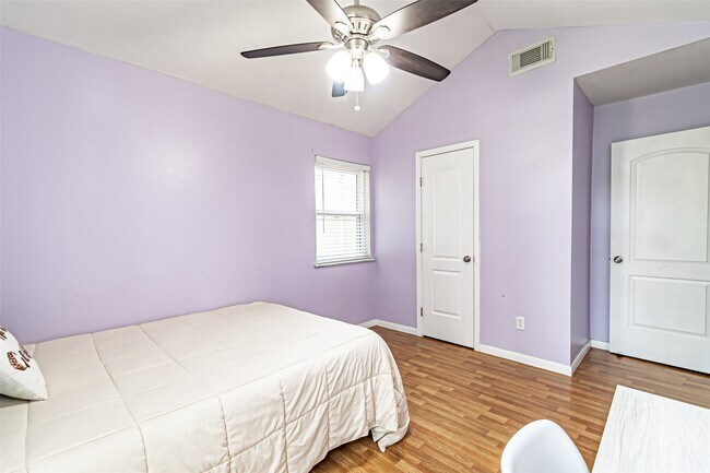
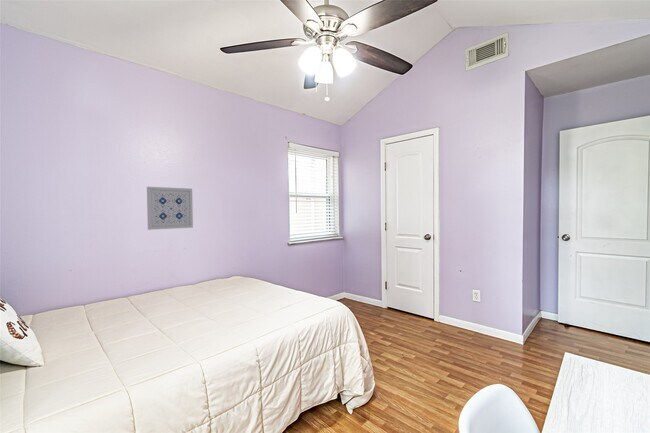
+ wall art [146,186,194,231]
